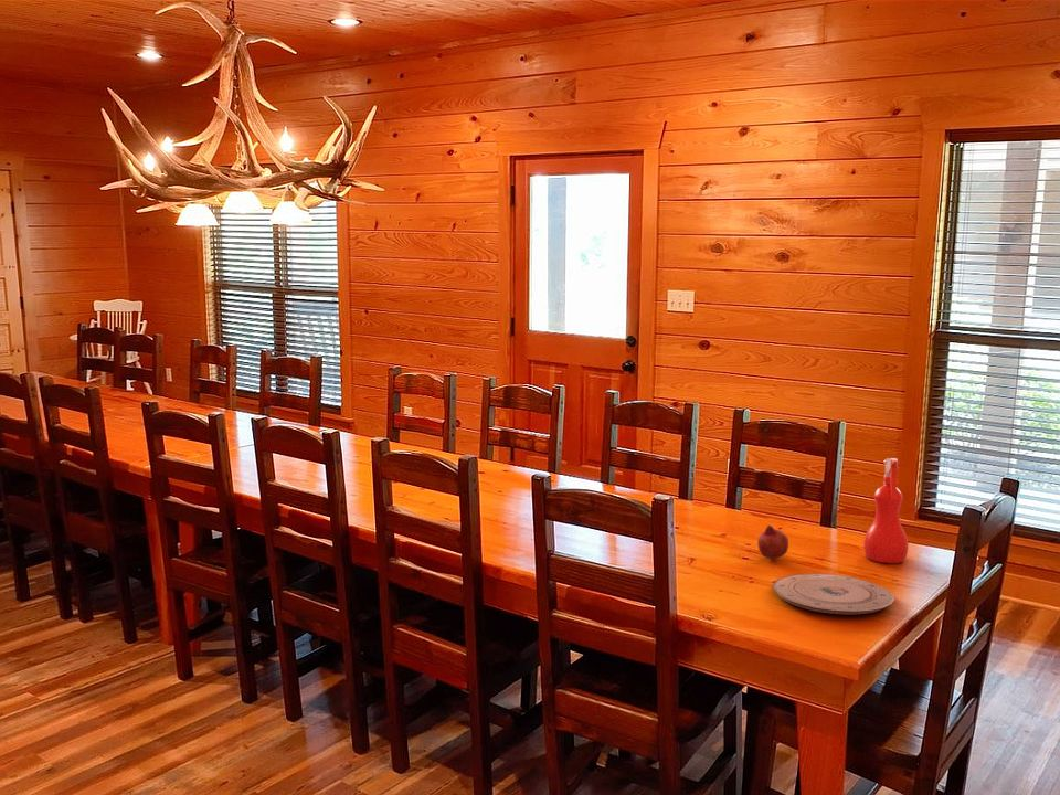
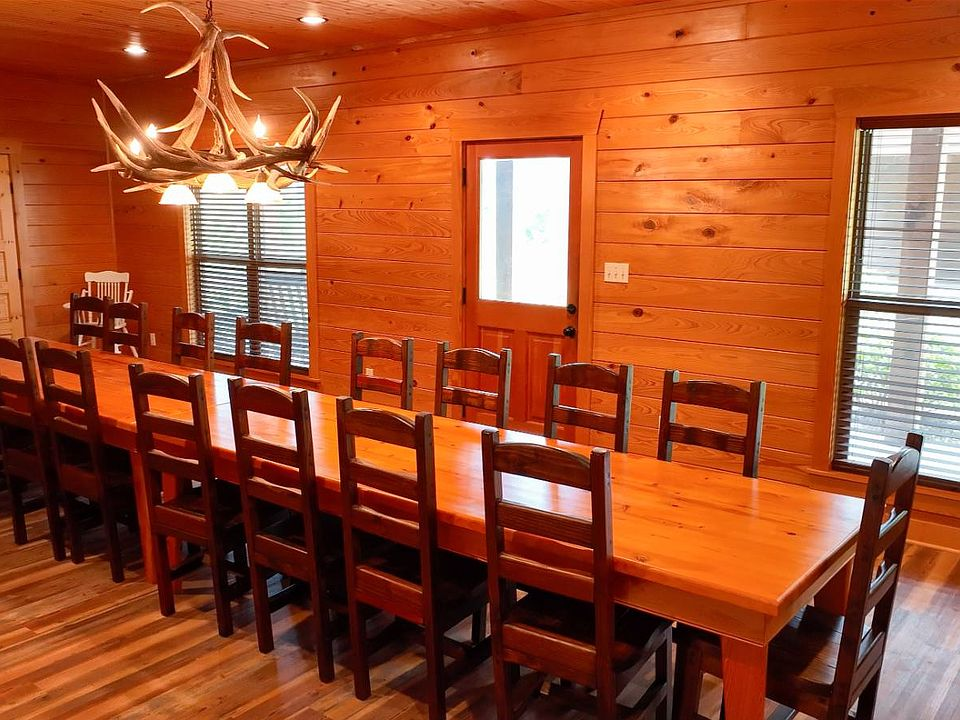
- plate [772,573,895,615]
- spray bottle [862,457,909,564]
- fruit [756,524,789,560]
